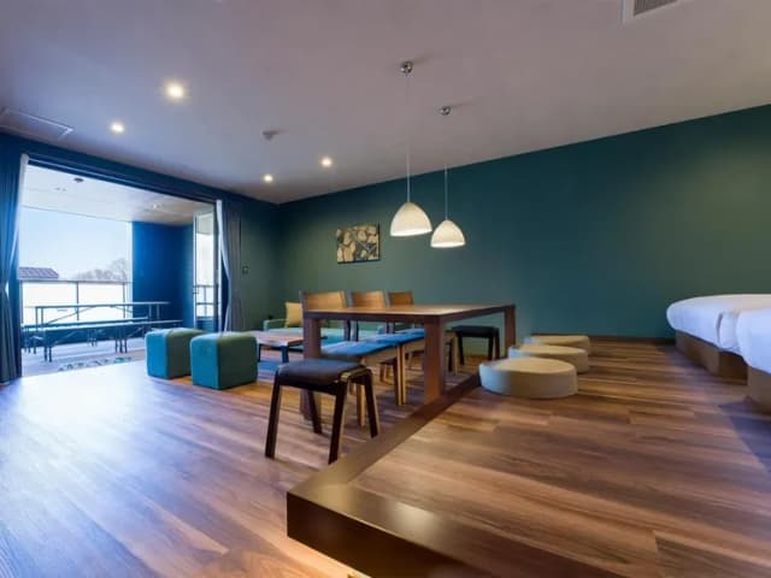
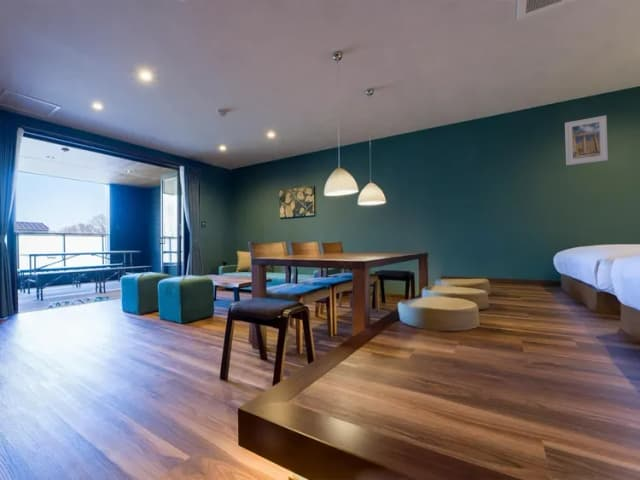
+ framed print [564,114,609,166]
